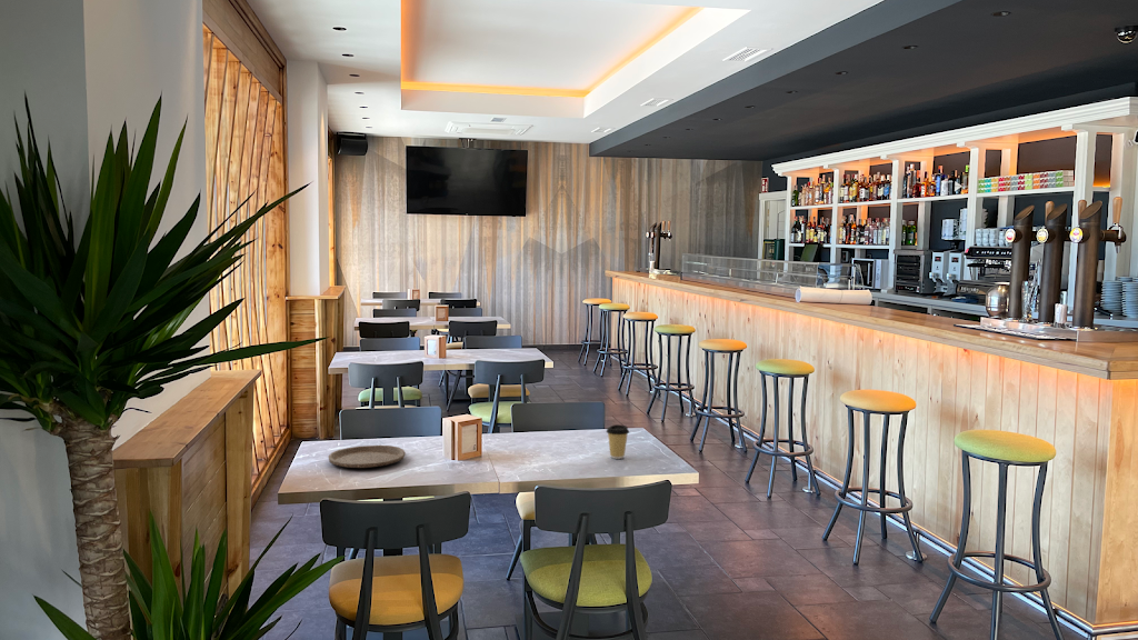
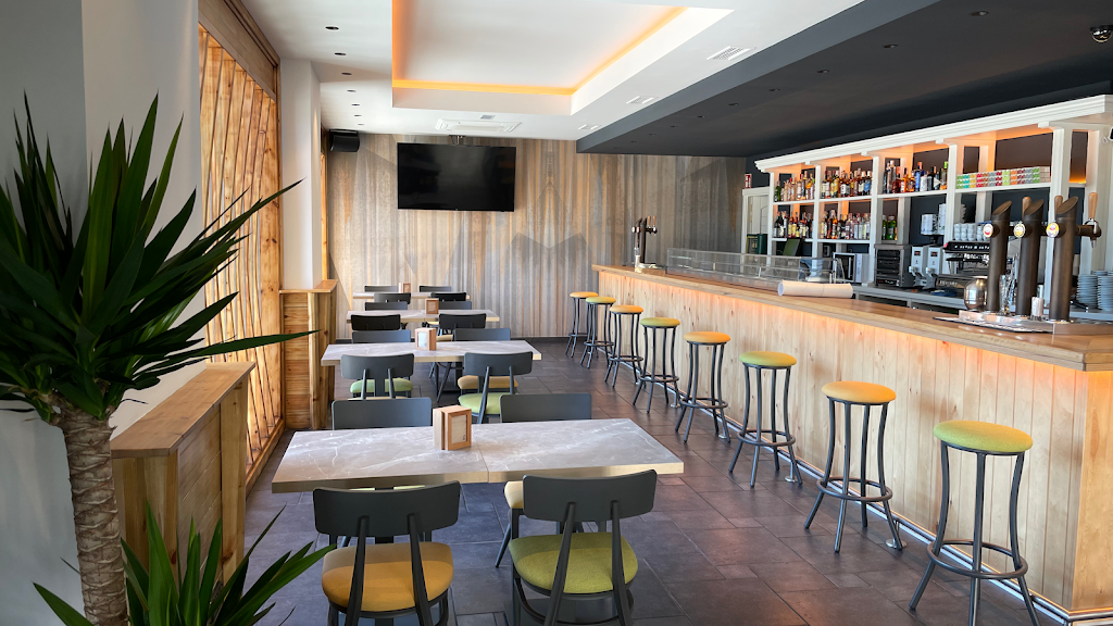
- coffee cup [605,423,630,460]
- plate [328,444,407,469]
